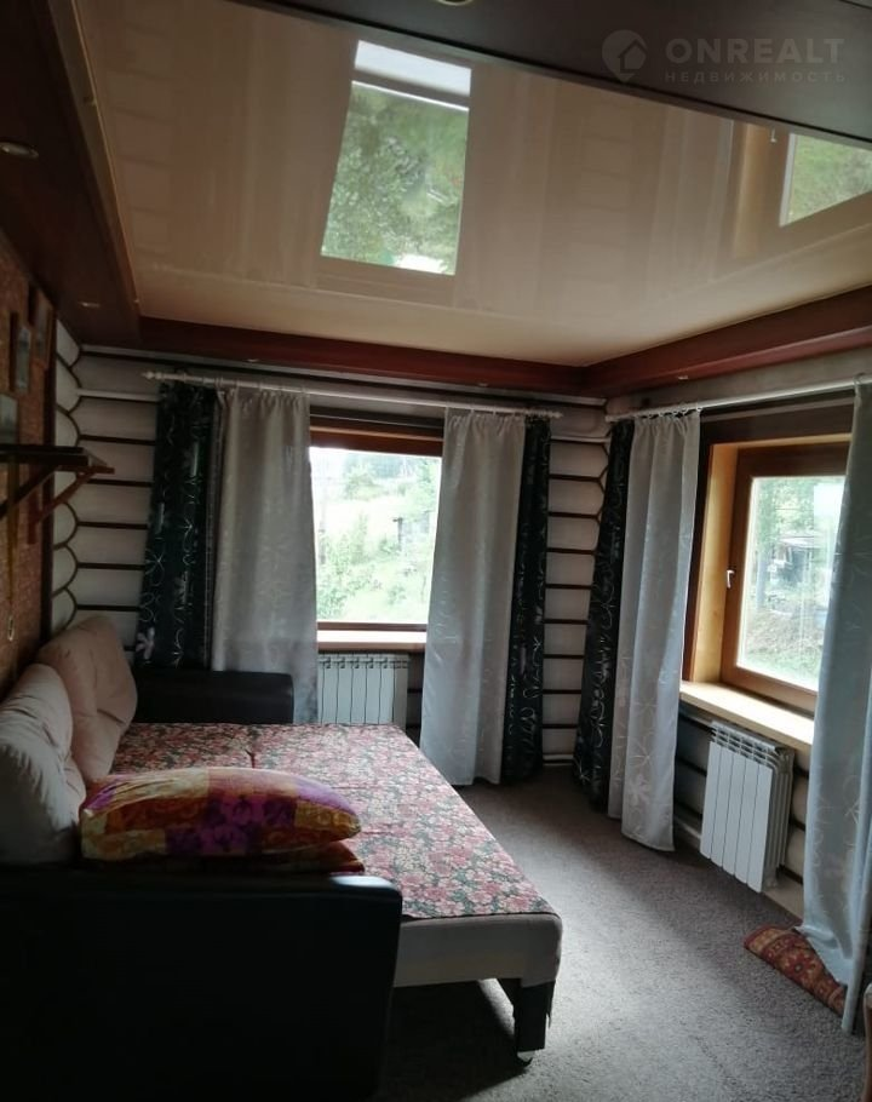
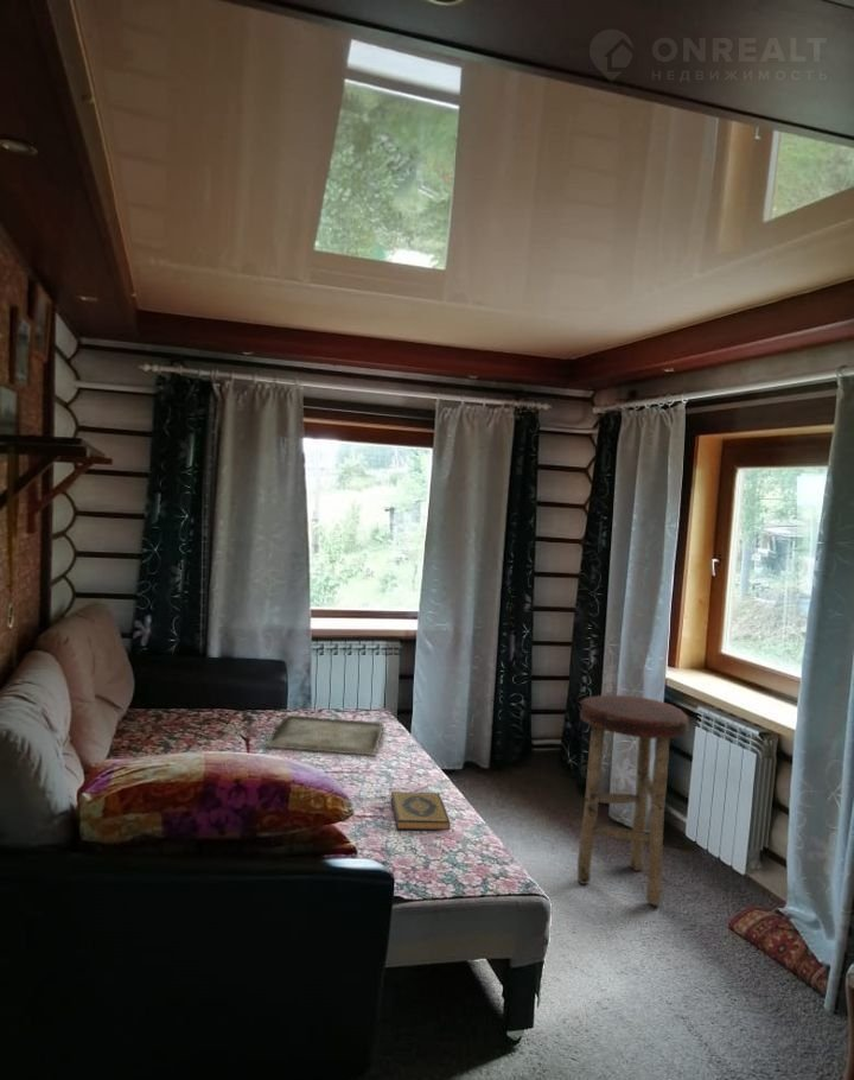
+ stool [576,694,690,907]
+ hardback book [390,790,452,832]
+ serving tray [266,712,385,757]
